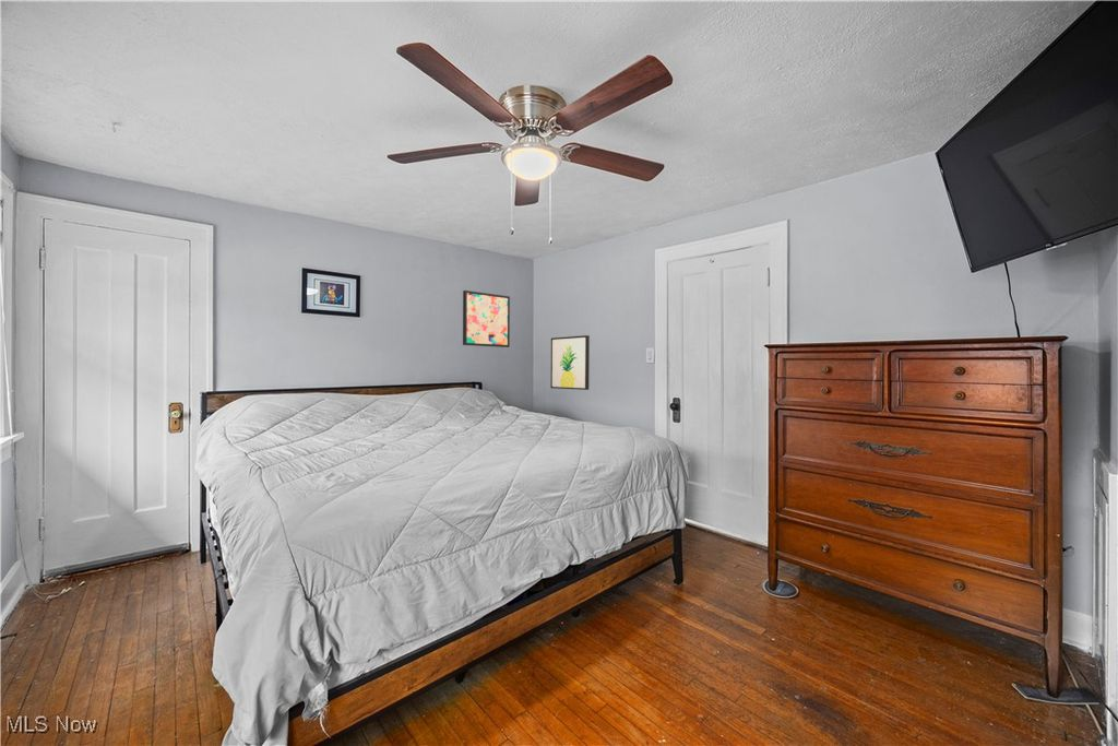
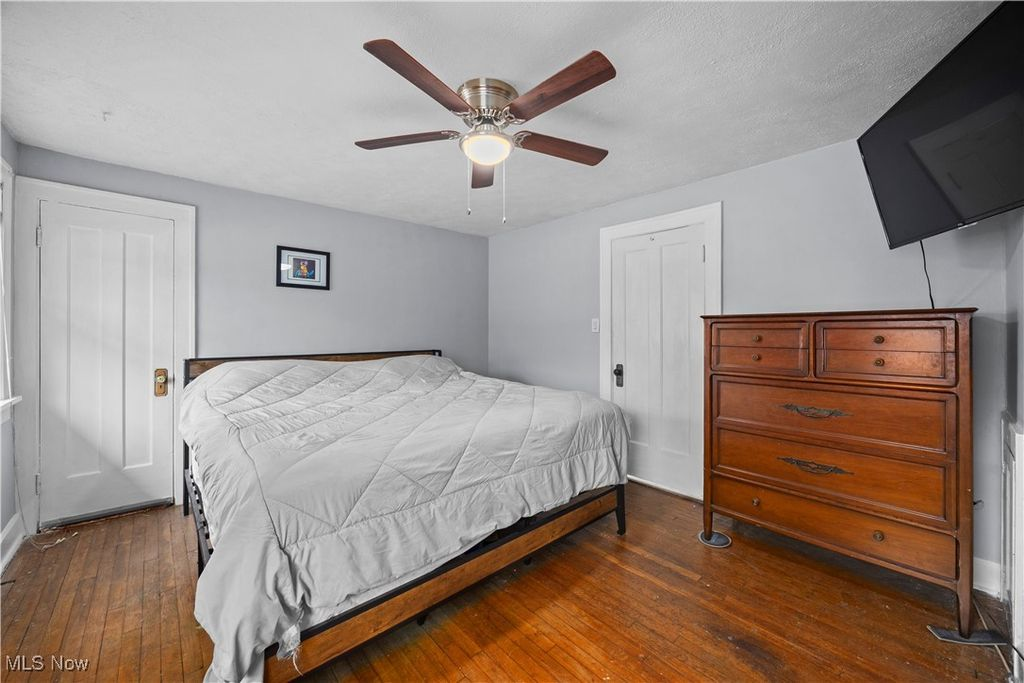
- wall art [549,334,591,391]
- wall art [462,289,511,348]
